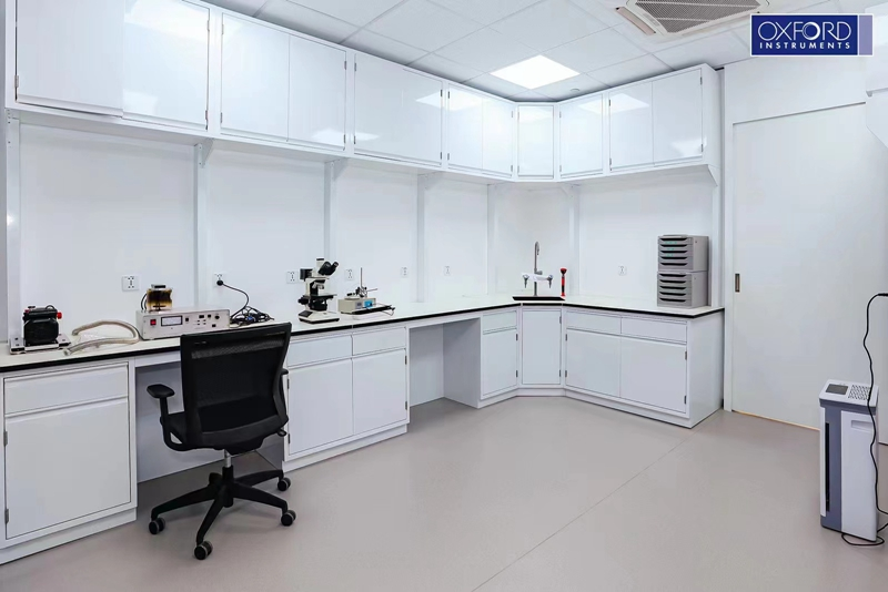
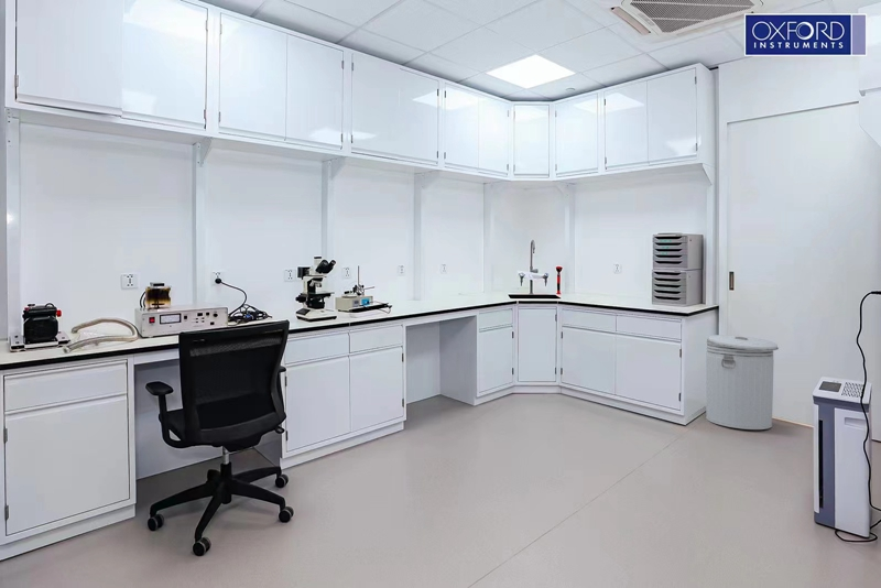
+ can [705,334,780,431]
